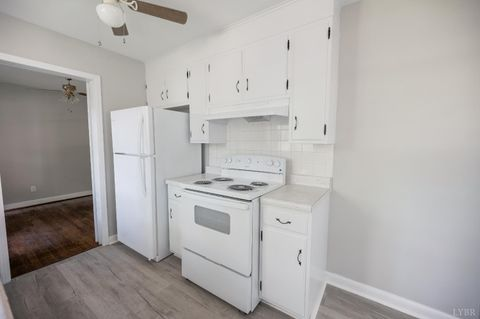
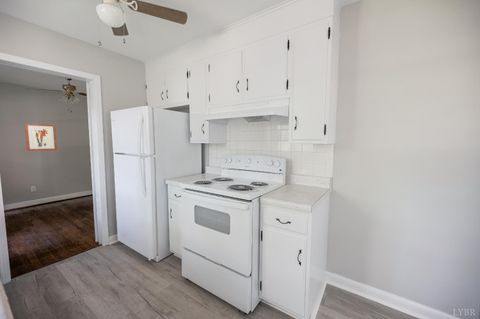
+ wall art [23,122,58,152]
